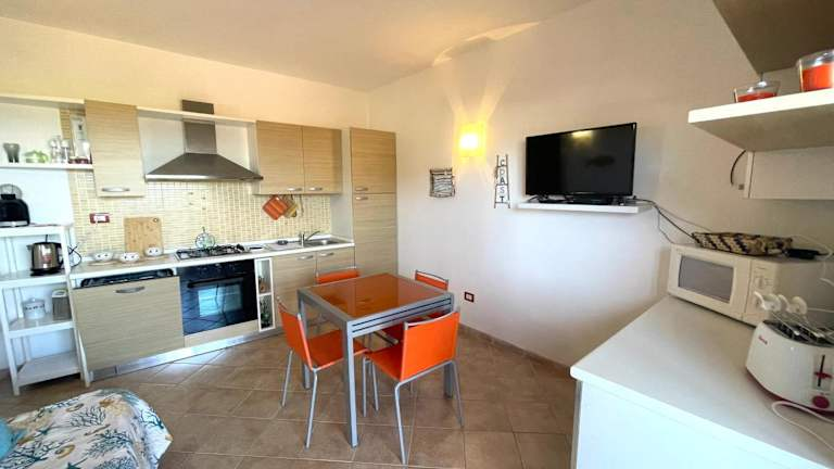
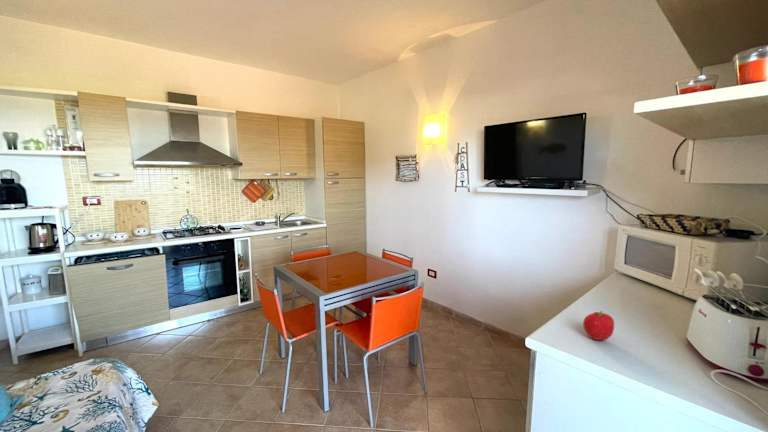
+ fruit [582,310,615,341]
